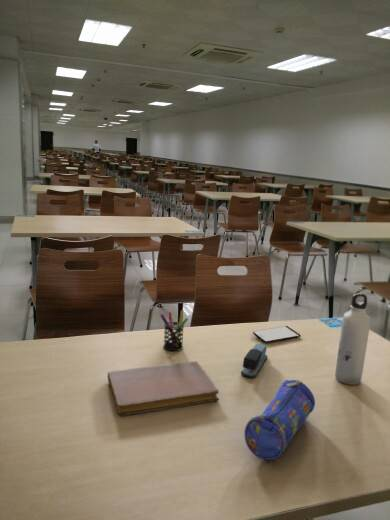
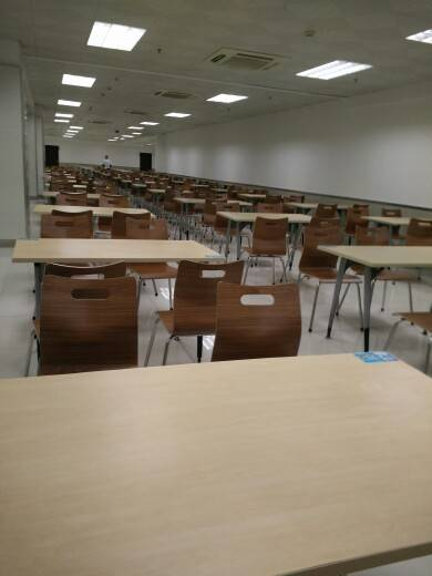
- stapler [240,342,269,379]
- pen holder [159,309,189,352]
- notebook [107,360,220,417]
- pencil case [244,379,316,461]
- water bottle [334,292,371,386]
- smartphone [252,325,301,344]
